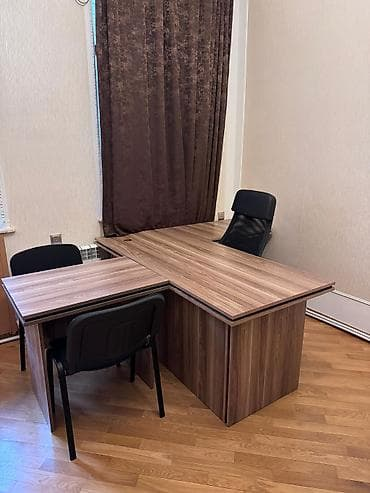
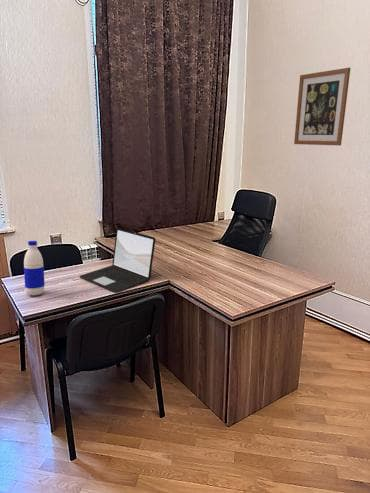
+ wall art [293,67,351,146]
+ water bottle [23,240,46,296]
+ laptop [79,227,156,294]
